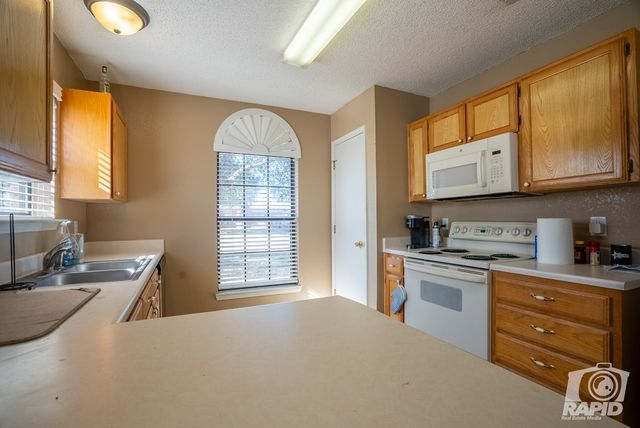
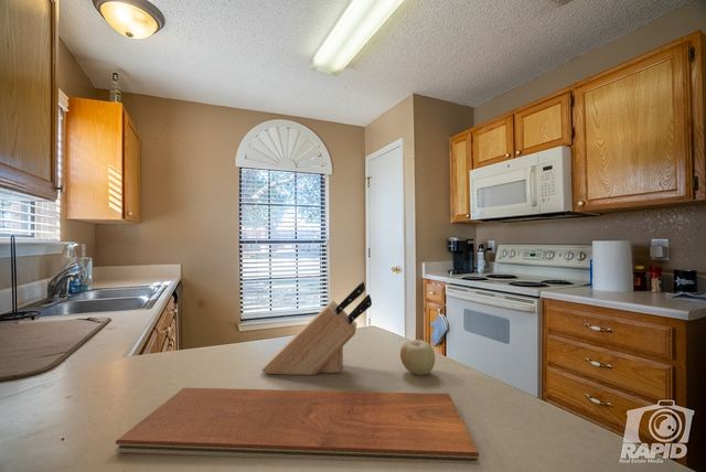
+ fruit [399,335,436,376]
+ chopping board [115,387,480,465]
+ knife block [260,281,373,376]
